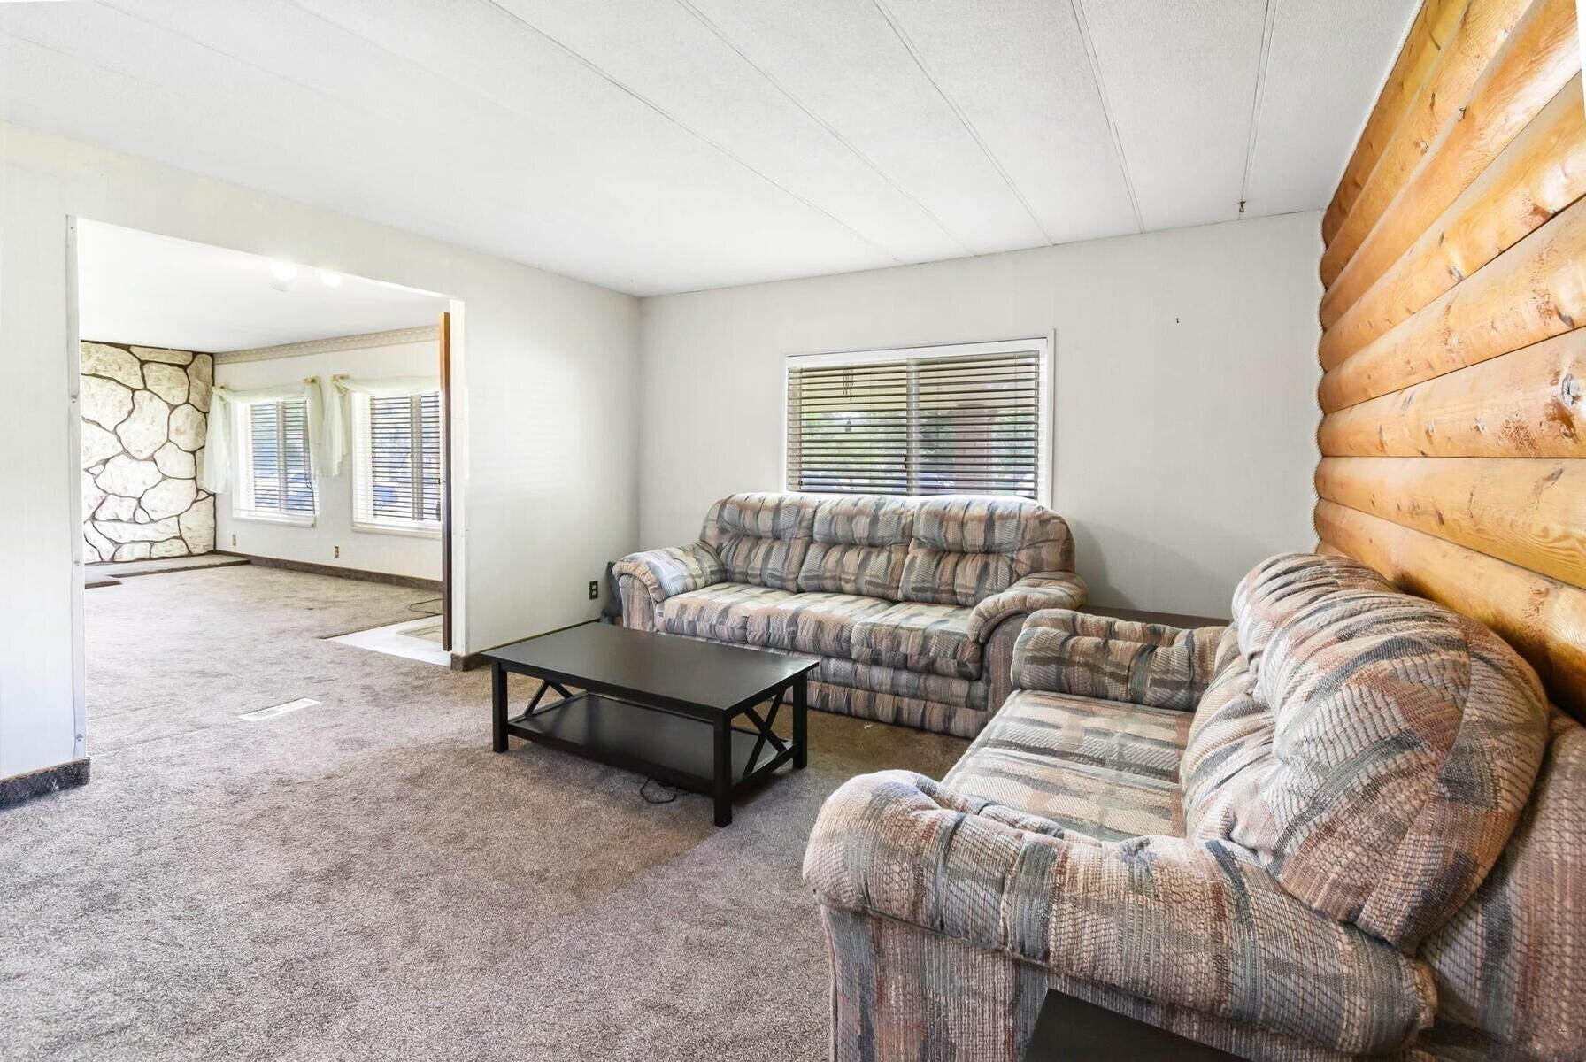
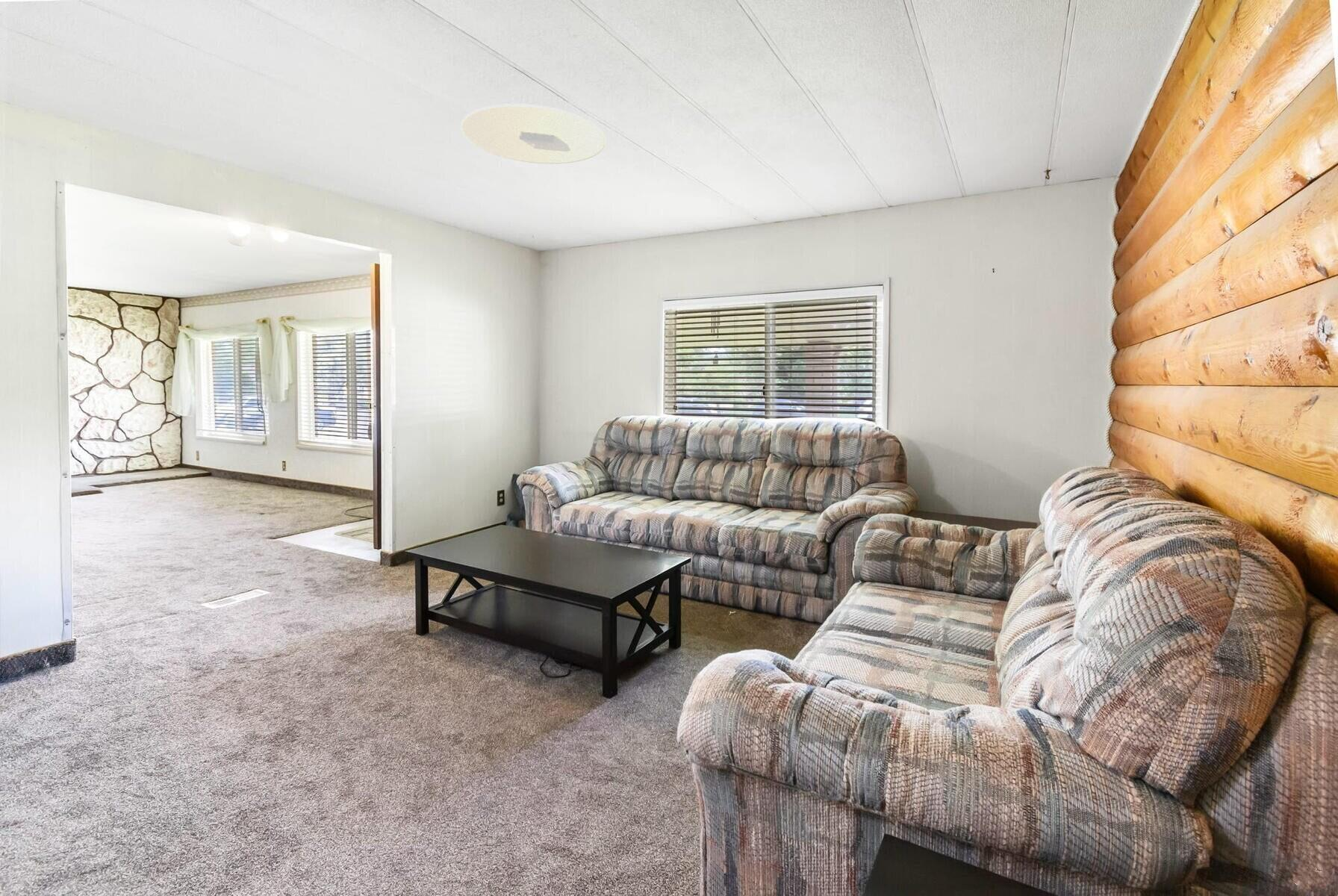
+ ceiling light [460,103,606,165]
